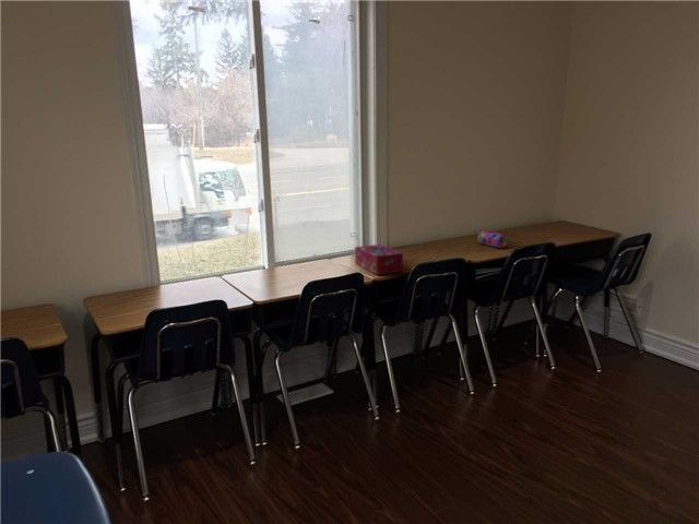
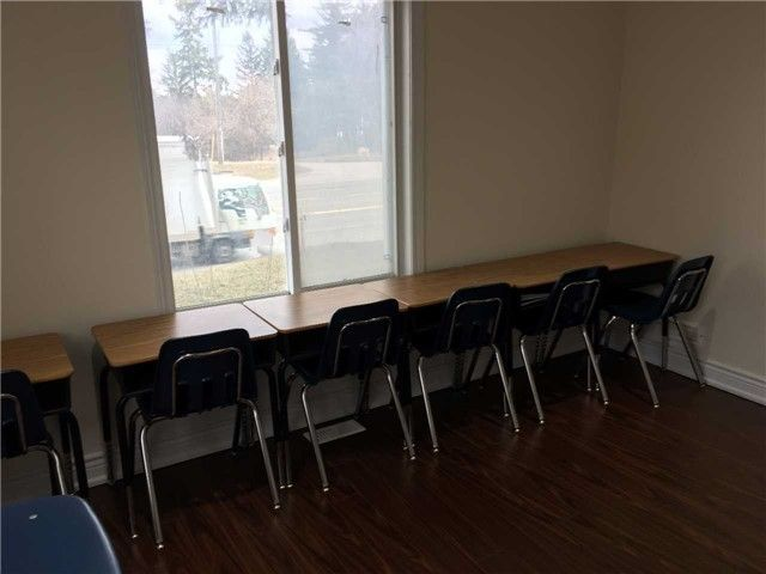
- tissue box [354,243,404,276]
- pencil case [475,228,510,249]
